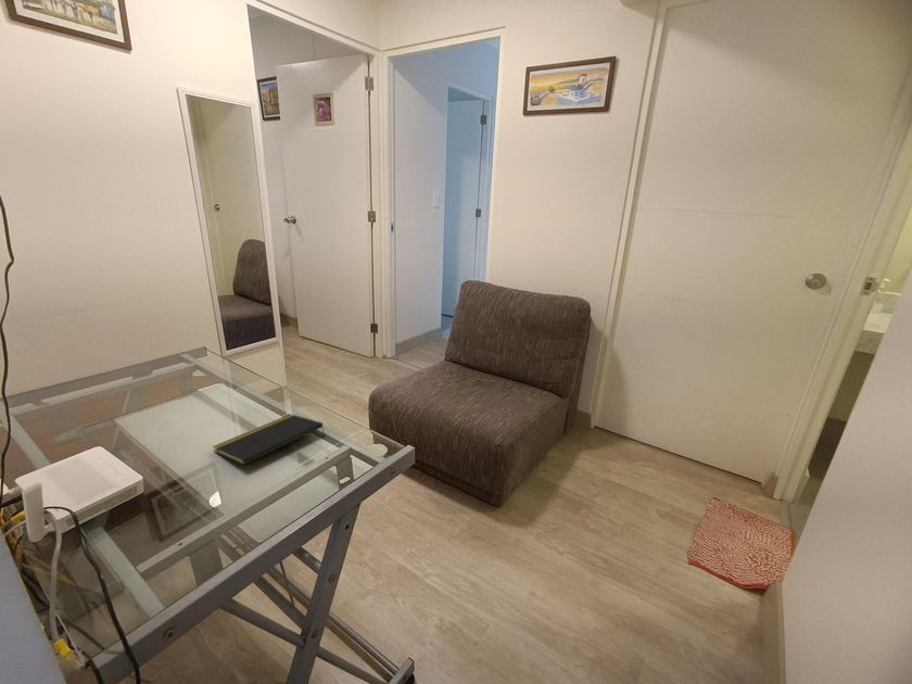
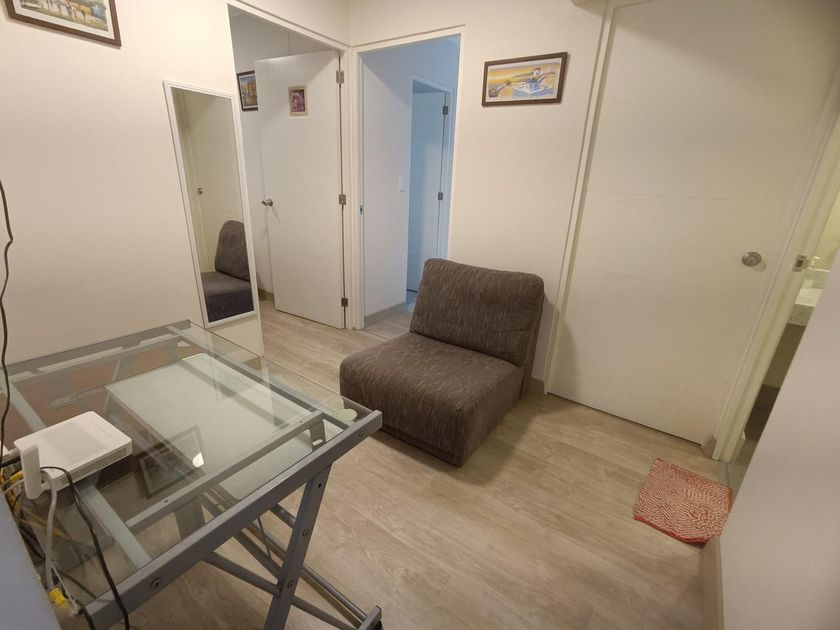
- notepad [212,413,326,466]
